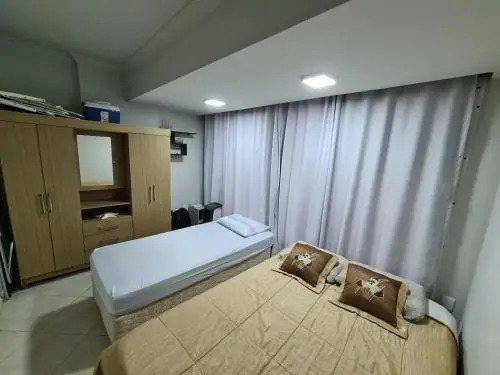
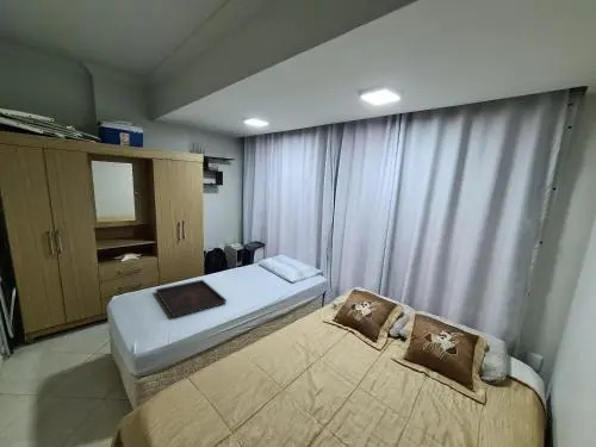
+ serving tray [155,279,228,319]
